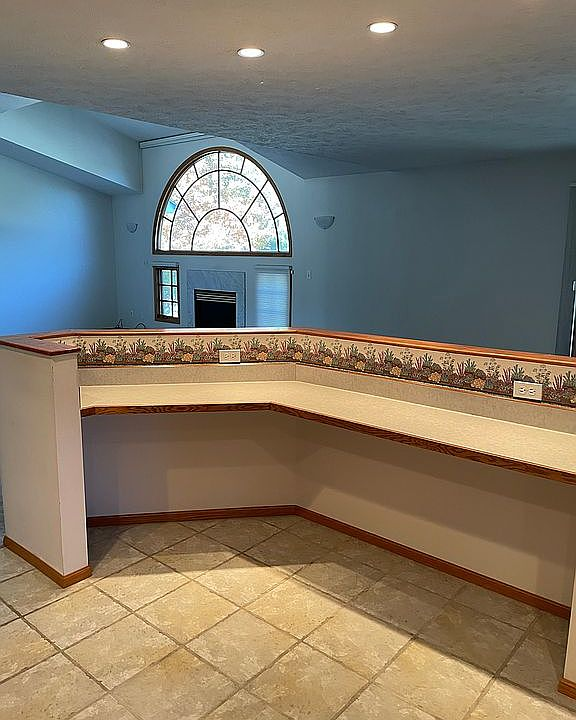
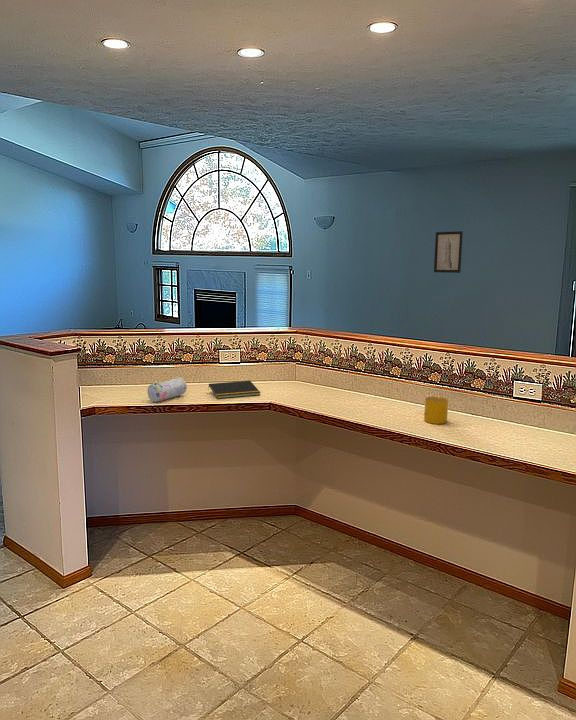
+ wall art [433,230,464,274]
+ notepad [207,380,262,399]
+ cup [423,396,449,425]
+ pencil case [146,376,188,403]
